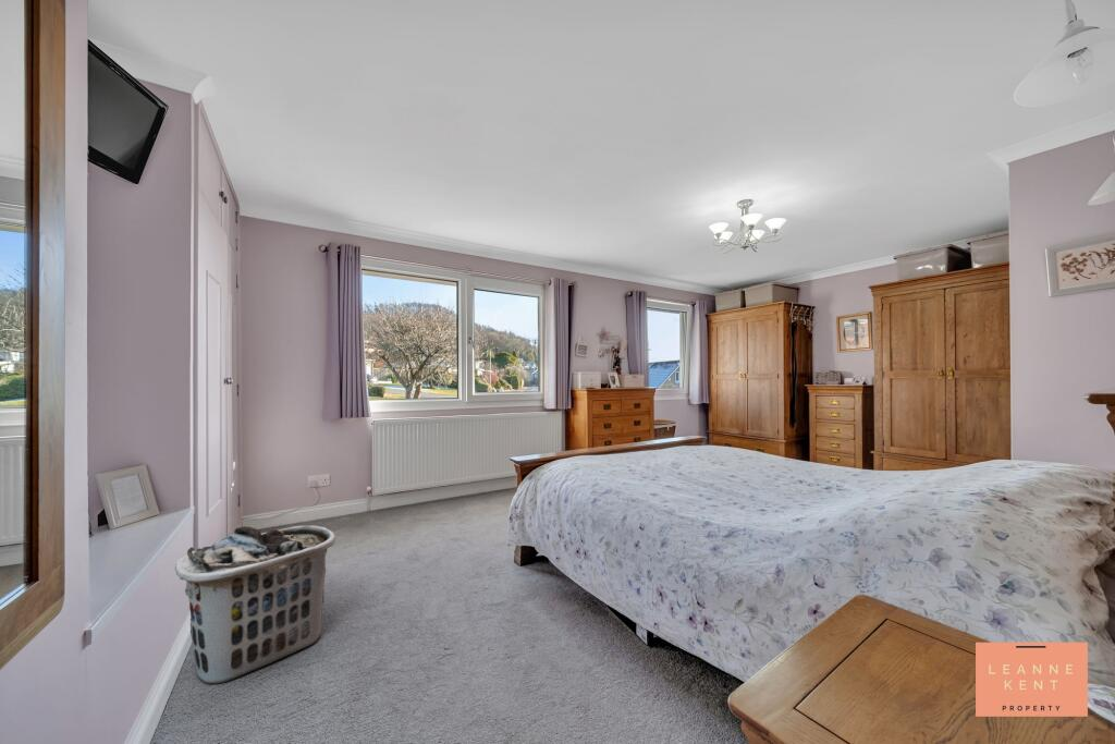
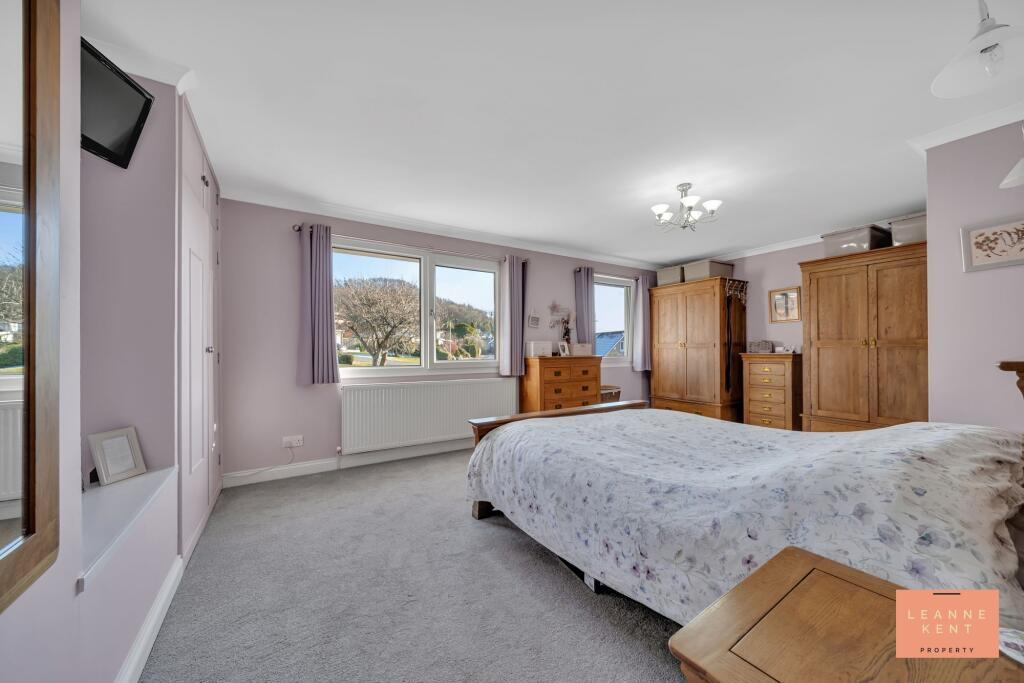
- clothes hamper [174,525,336,685]
